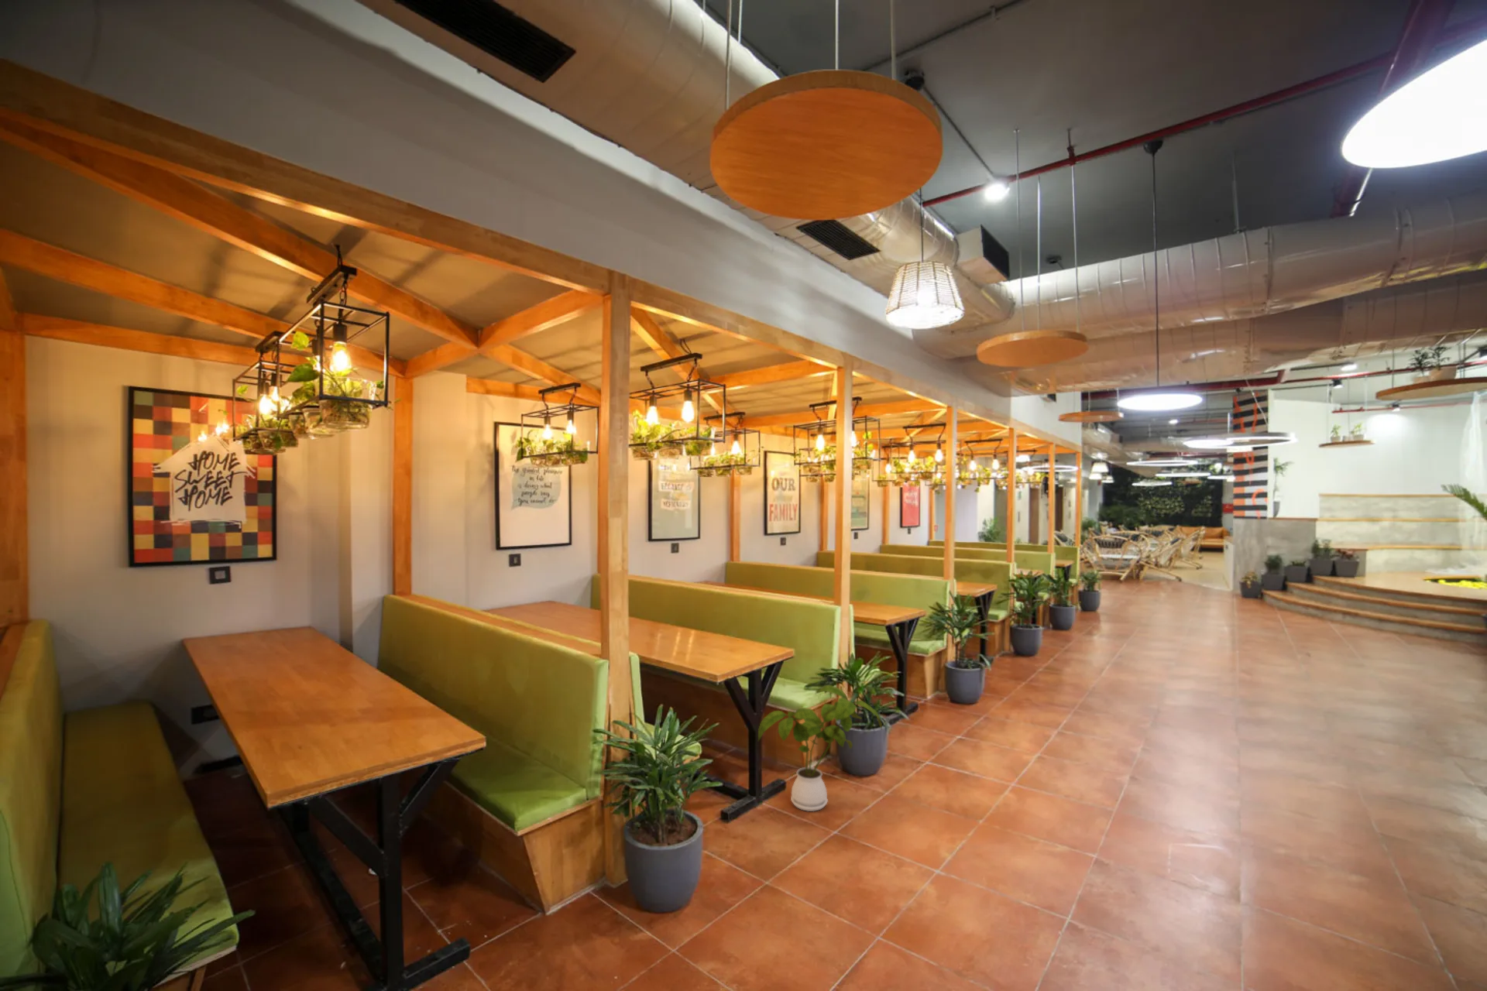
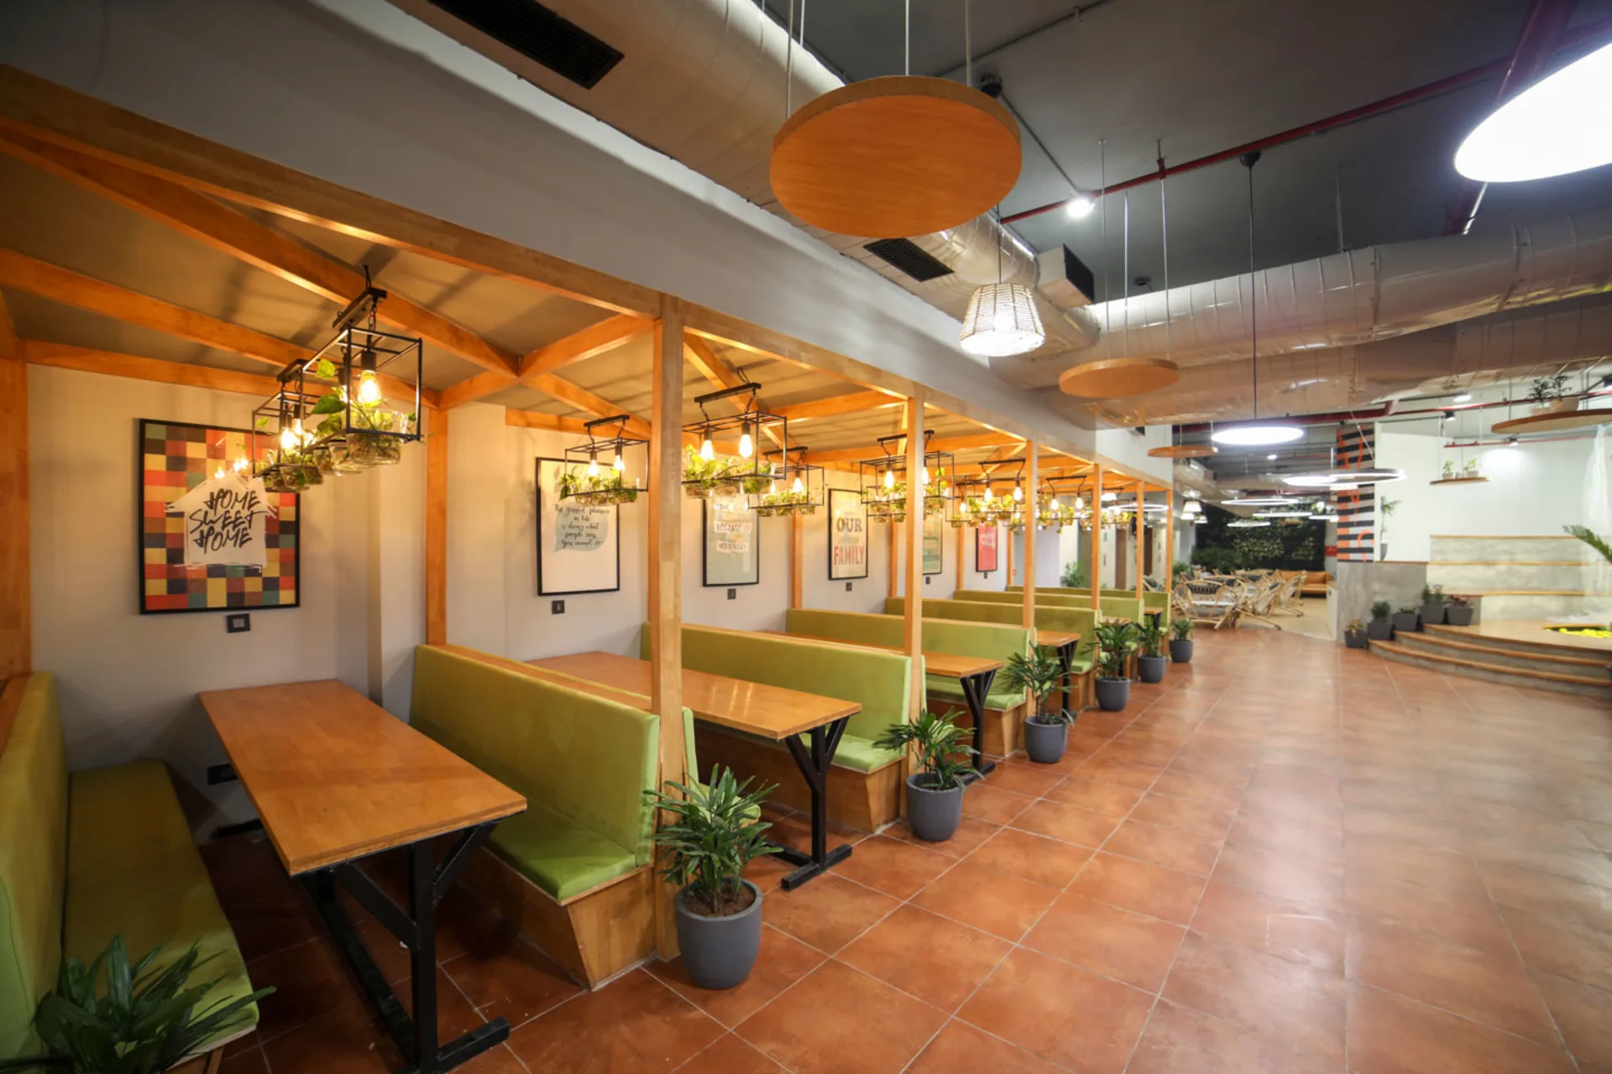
- house plant [758,685,883,812]
